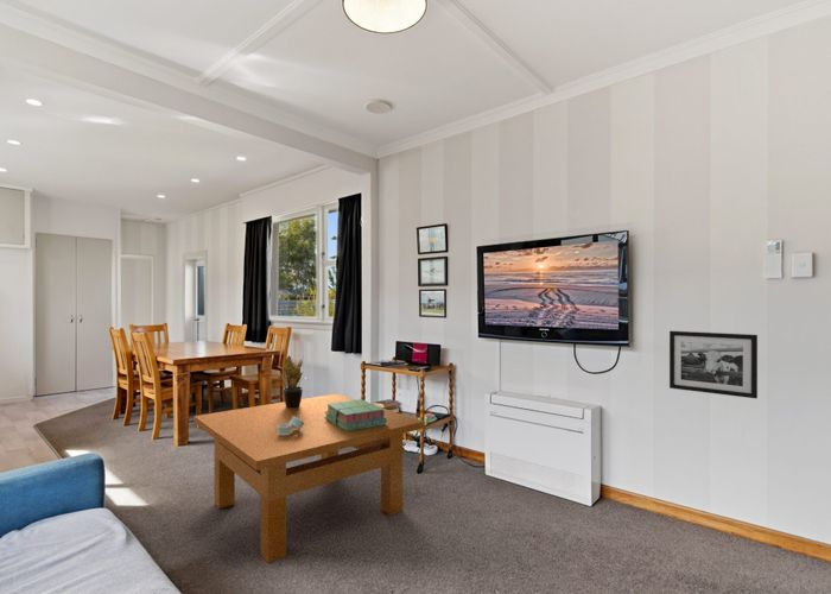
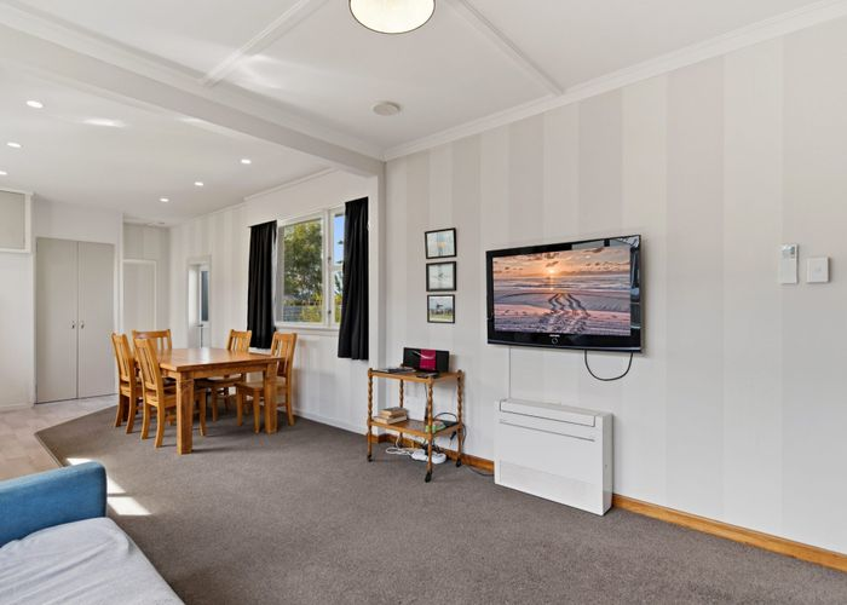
- table [194,392,425,564]
- stack of books [324,398,387,431]
- napkin ring [278,416,304,436]
- potted plant [277,354,309,407]
- picture frame [668,330,759,399]
